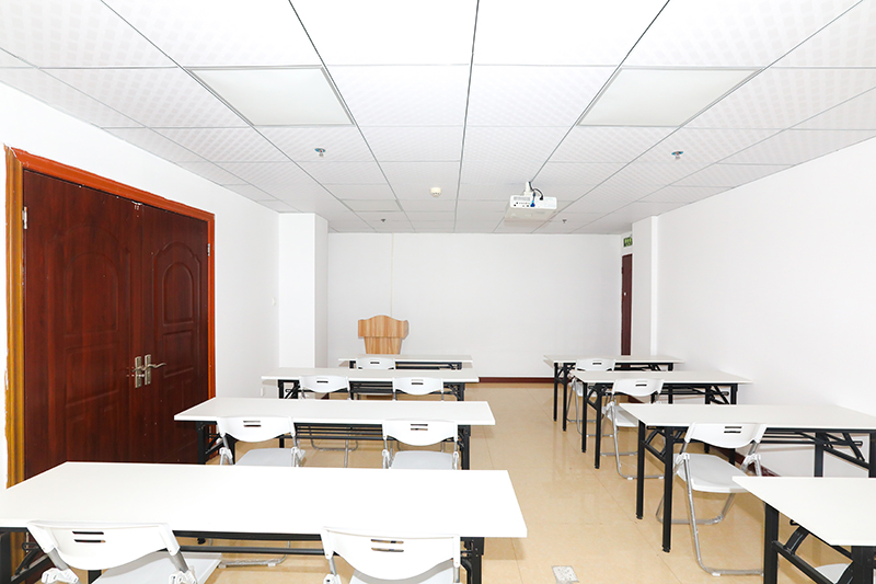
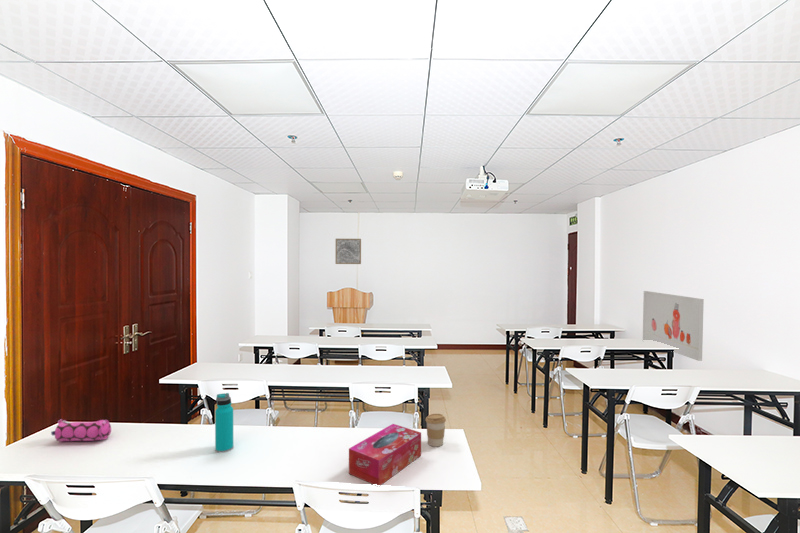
+ pencil case [50,418,112,443]
+ water bottle [214,392,234,454]
+ coffee cup [425,413,447,448]
+ wall art [335,238,362,265]
+ tissue box [348,423,422,486]
+ wall art [642,290,705,362]
